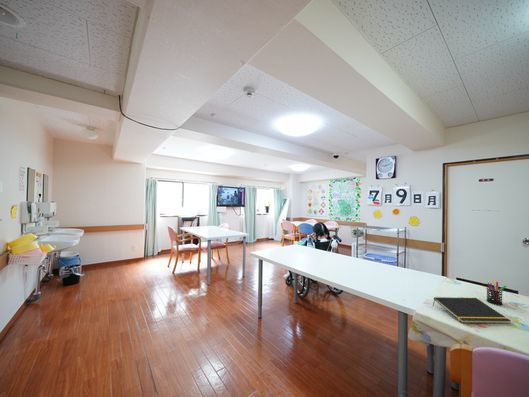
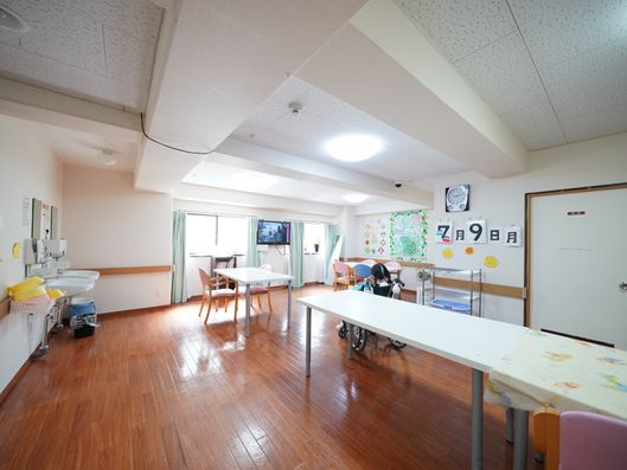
- notepad [432,296,512,324]
- pen holder [486,279,508,306]
